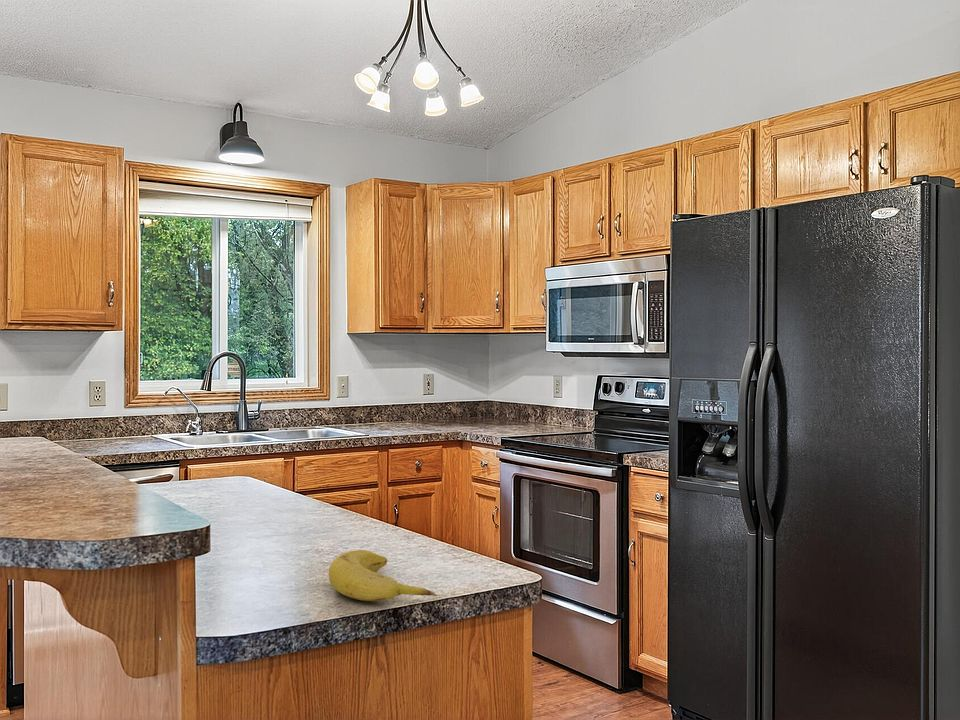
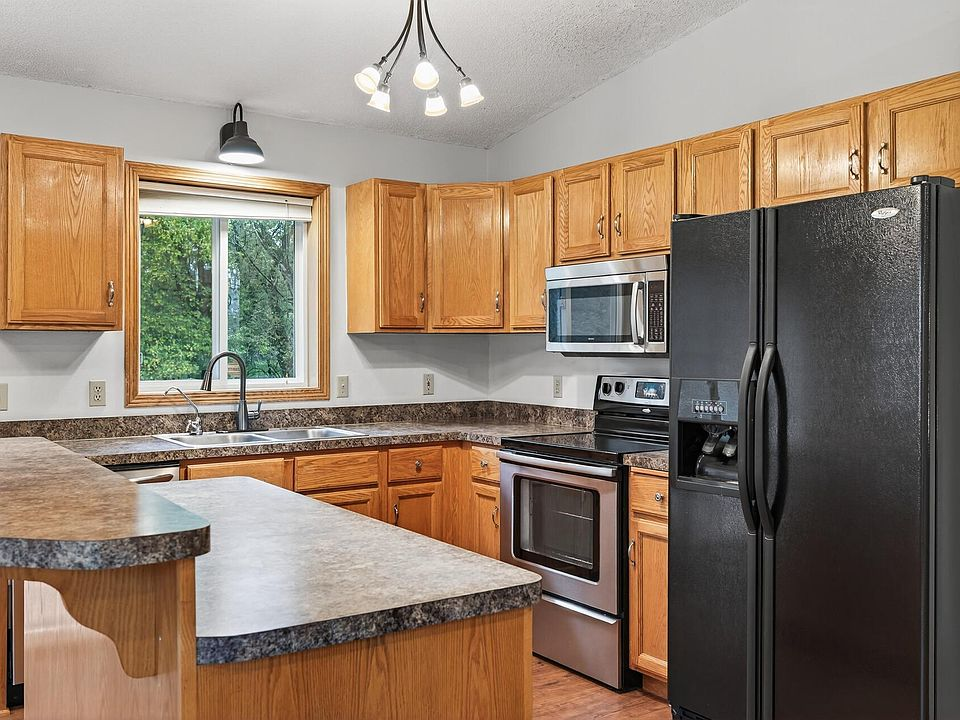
- fruit [328,549,437,602]
